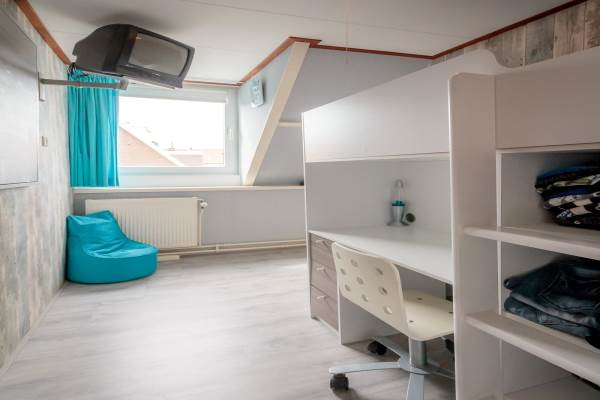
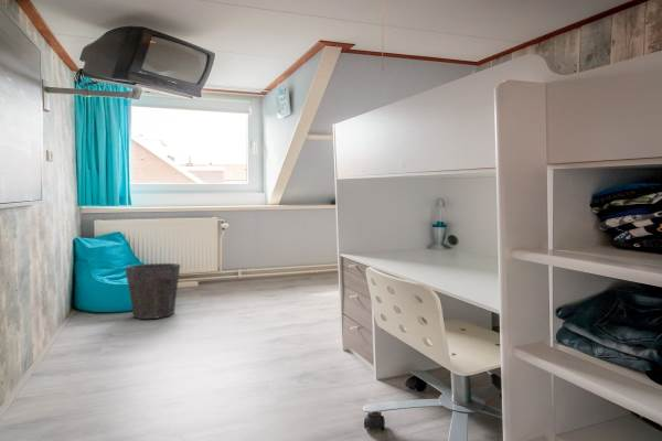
+ waste bin [124,262,181,320]
